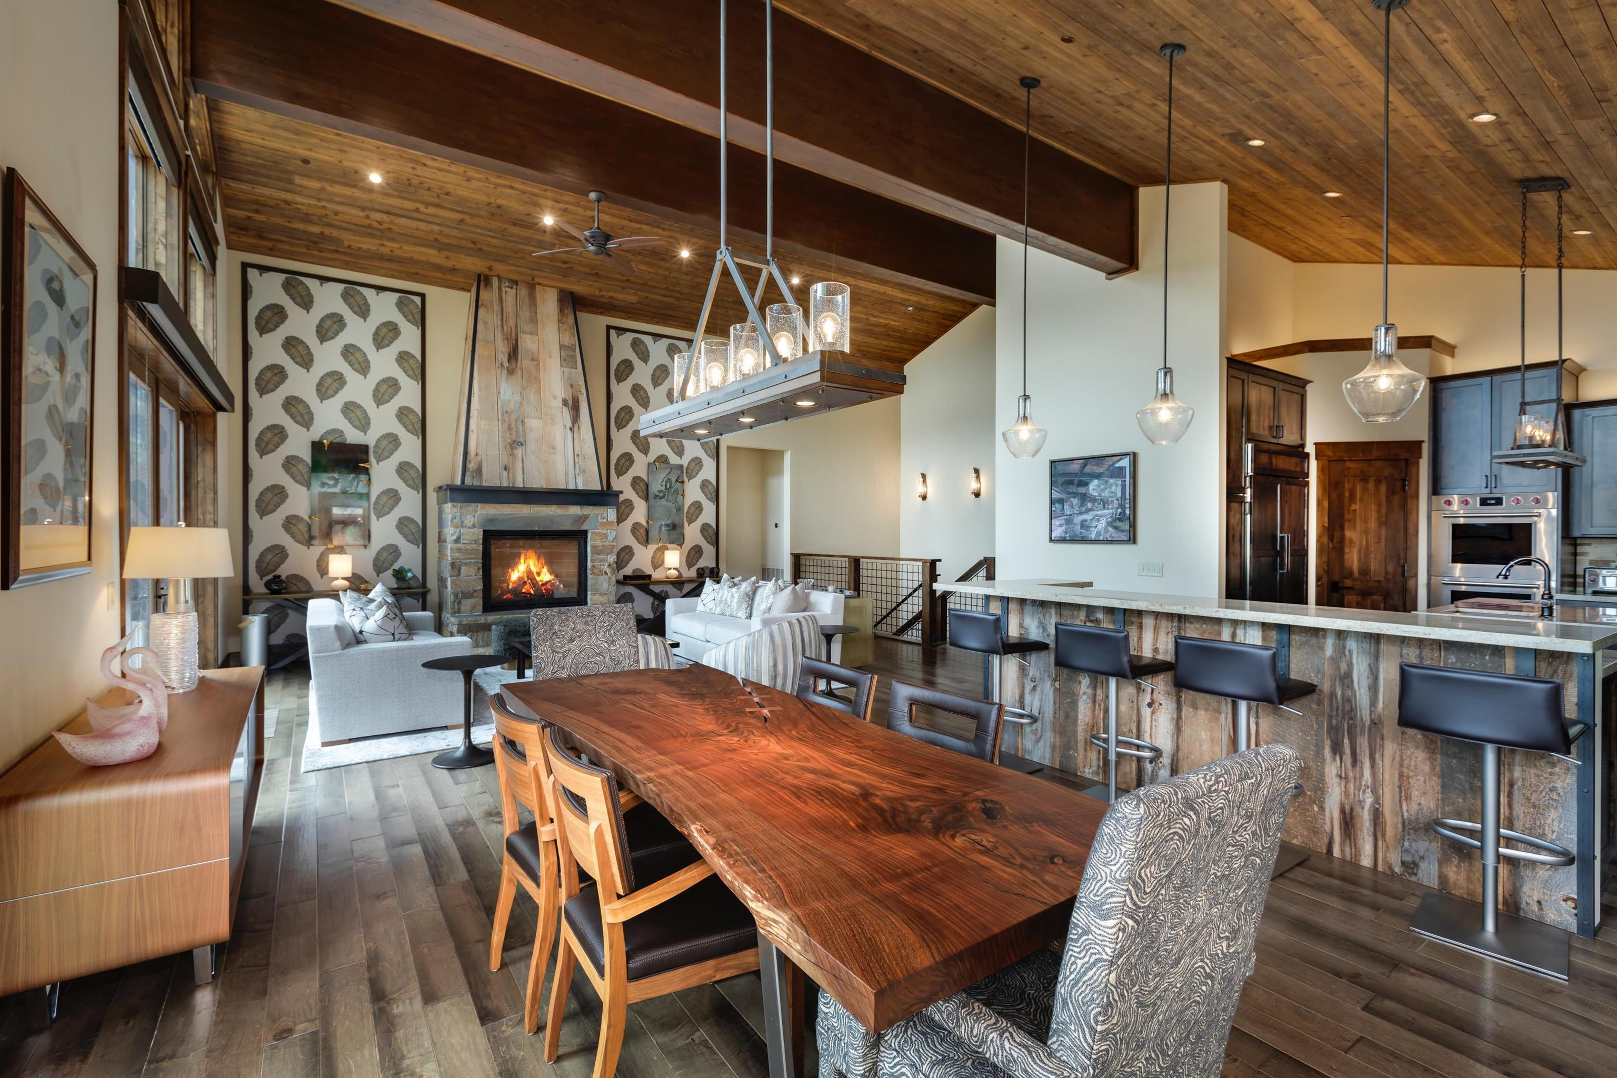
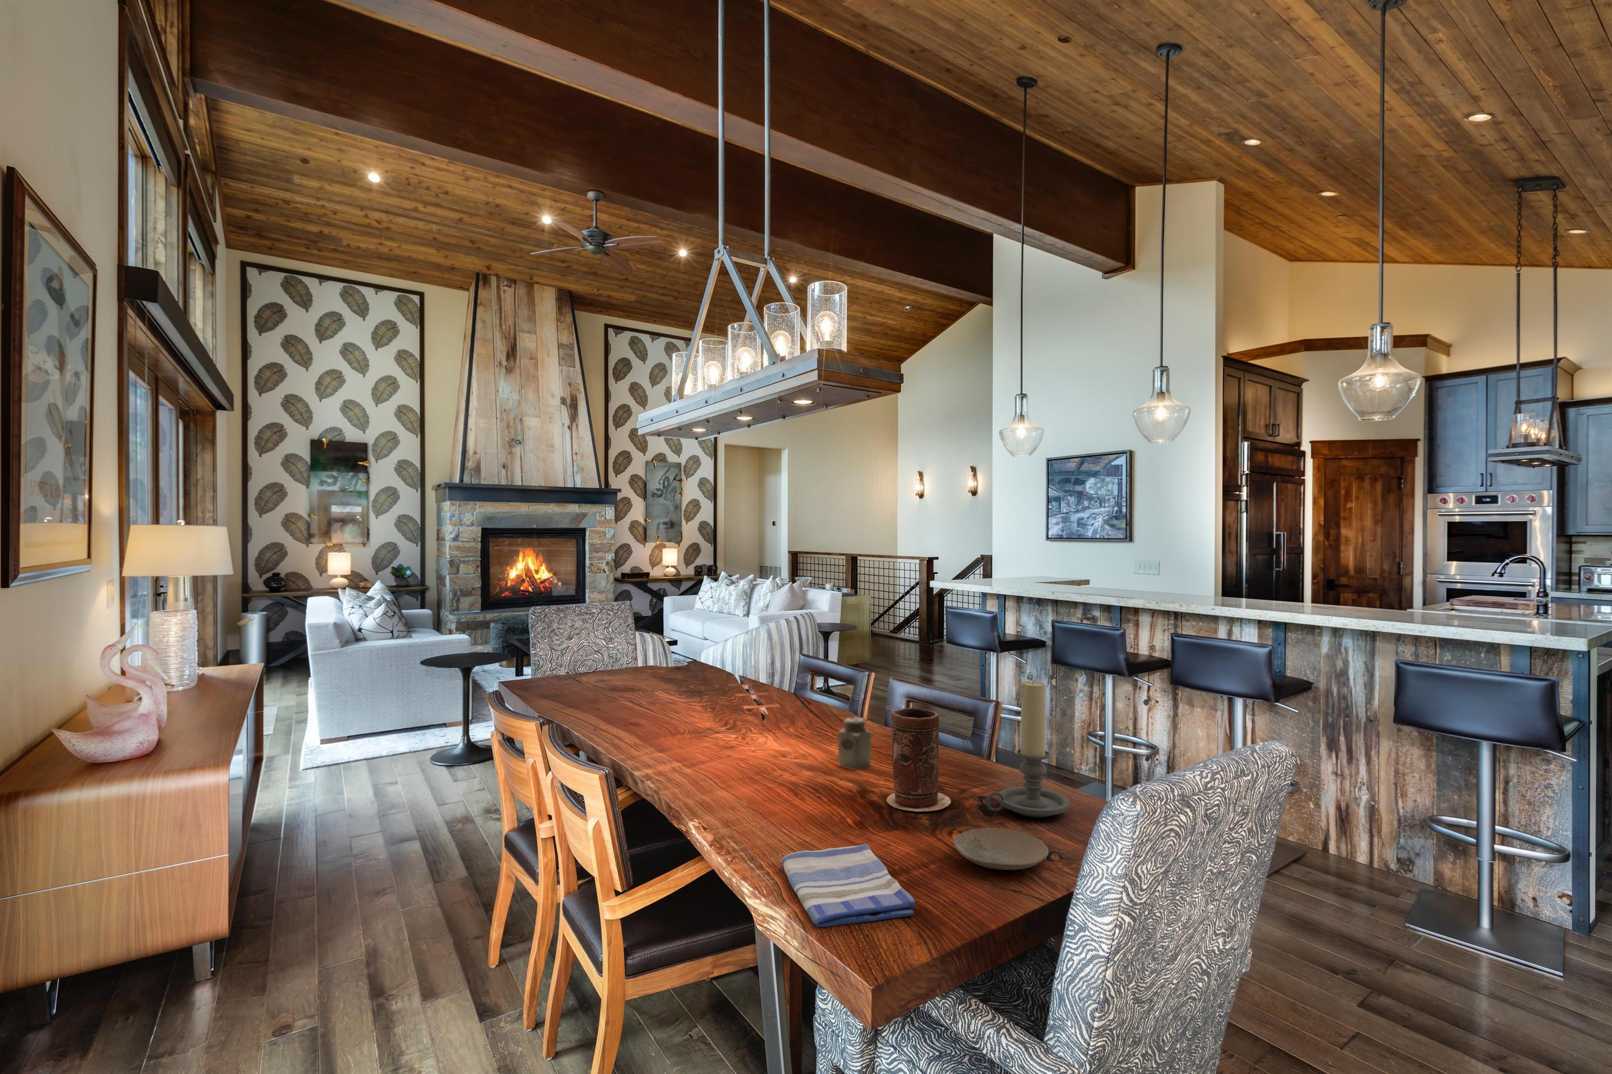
+ candle holder [986,680,1070,819]
+ salt shaker [837,717,872,772]
+ dish towel [781,844,916,928]
+ plate [954,827,1049,870]
+ vase [886,707,951,811]
